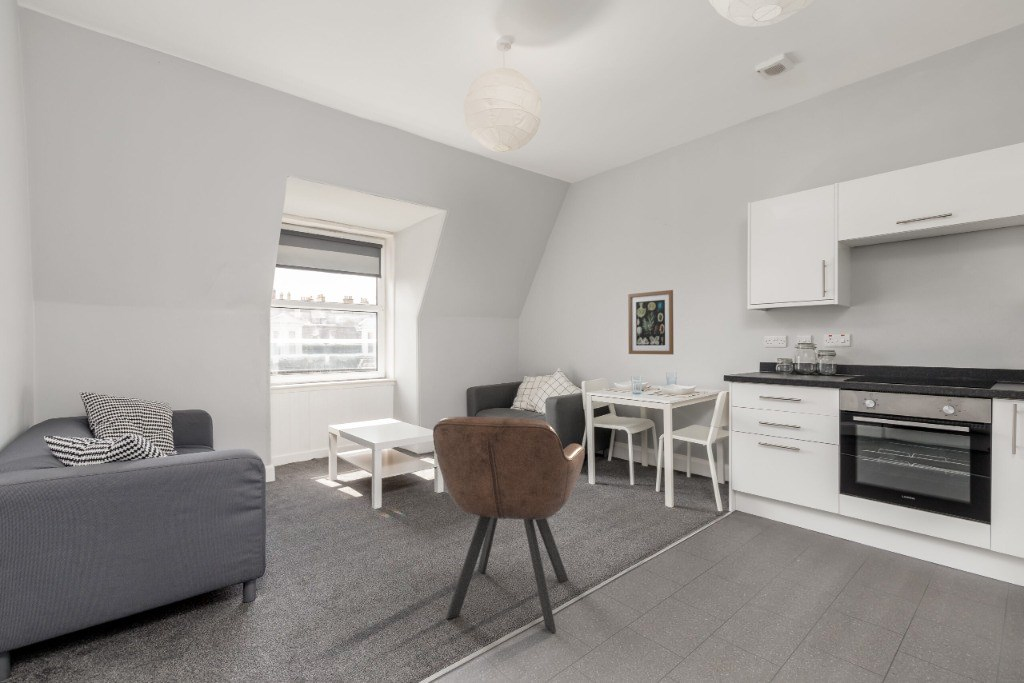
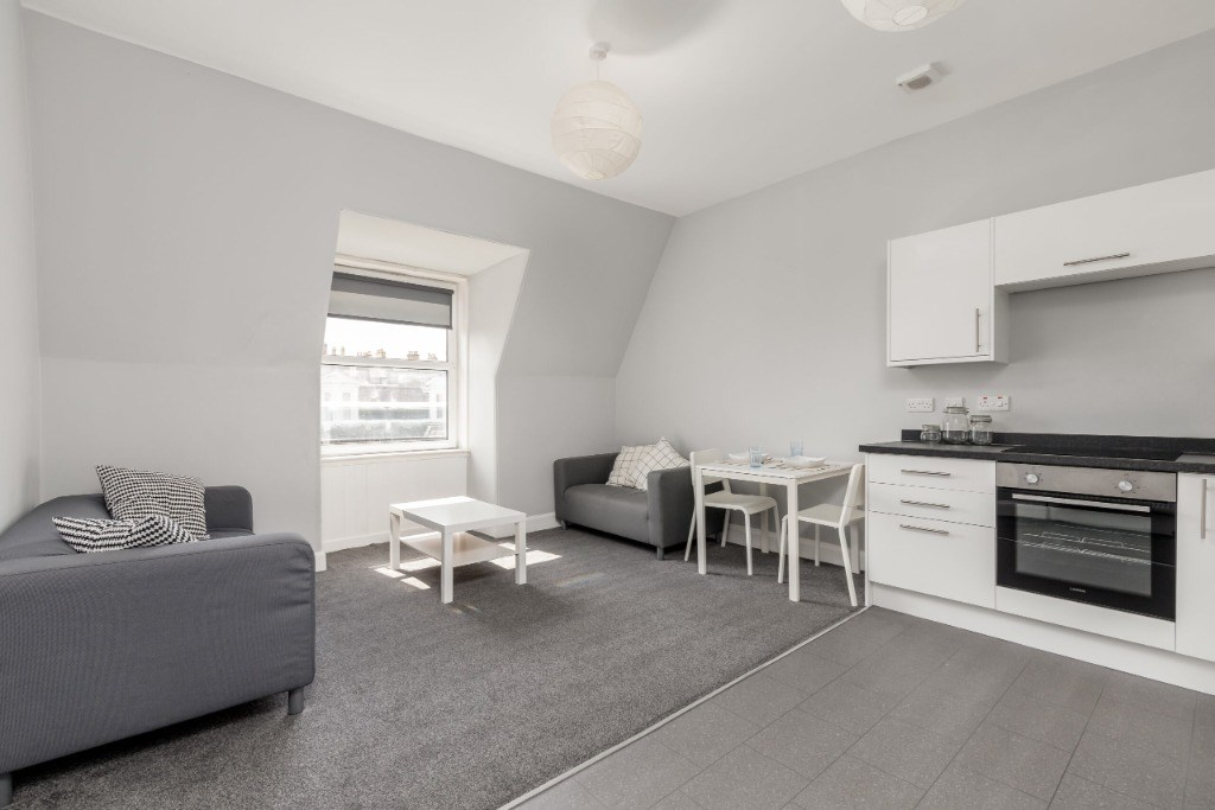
- wall art [627,289,675,355]
- armchair [432,416,586,634]
